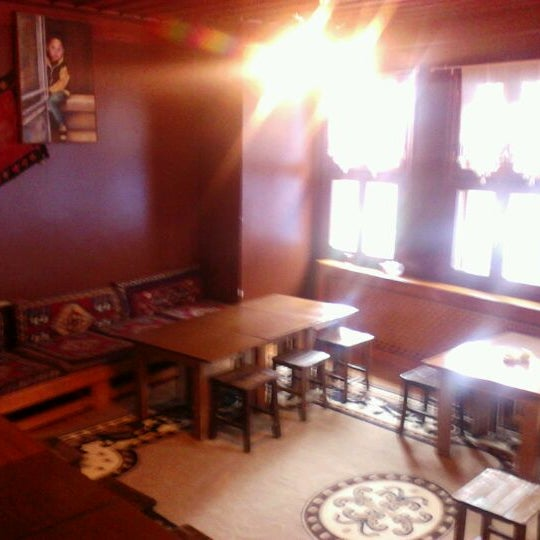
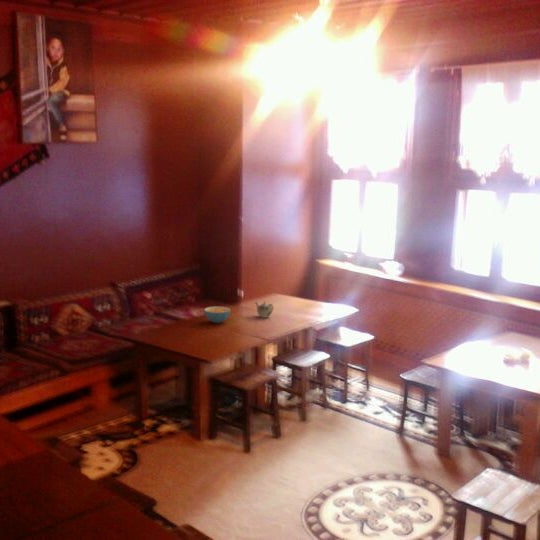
+ teapot [254,300,274,319]
+ cereal bowl [203,305,232,324]
